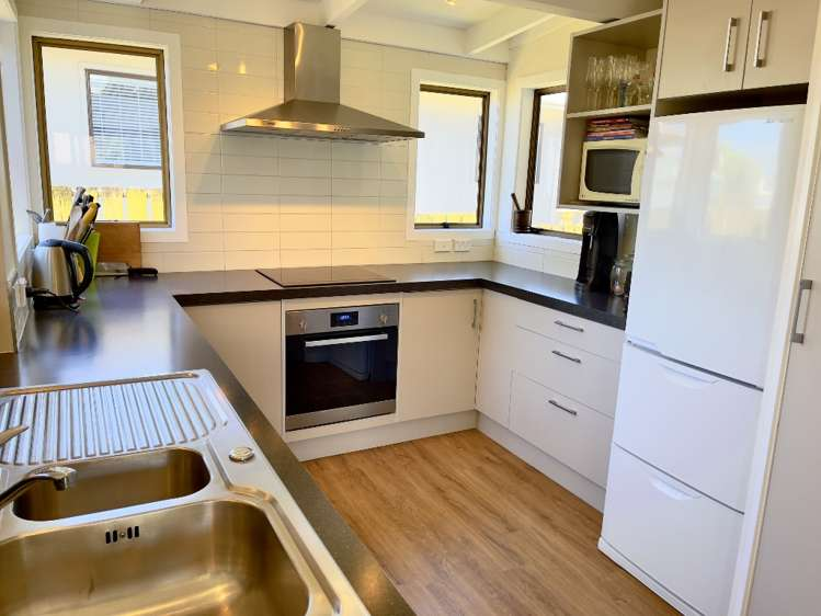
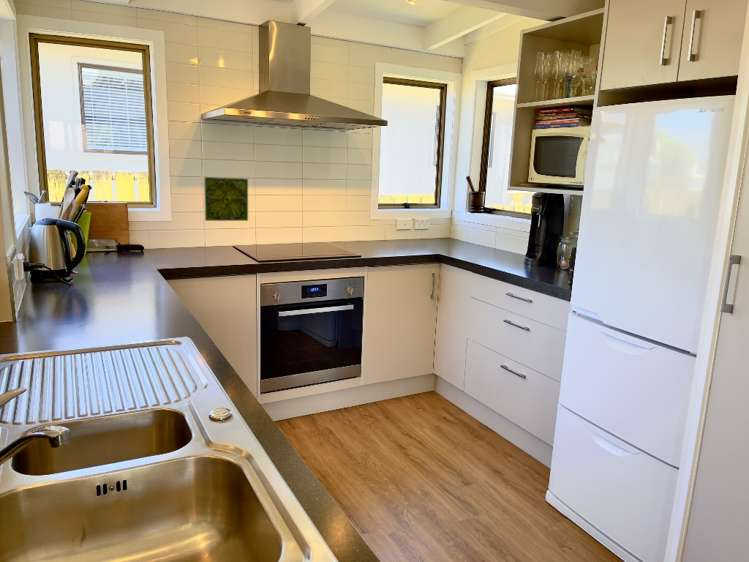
+ decorative tile [203,176,249,222]
